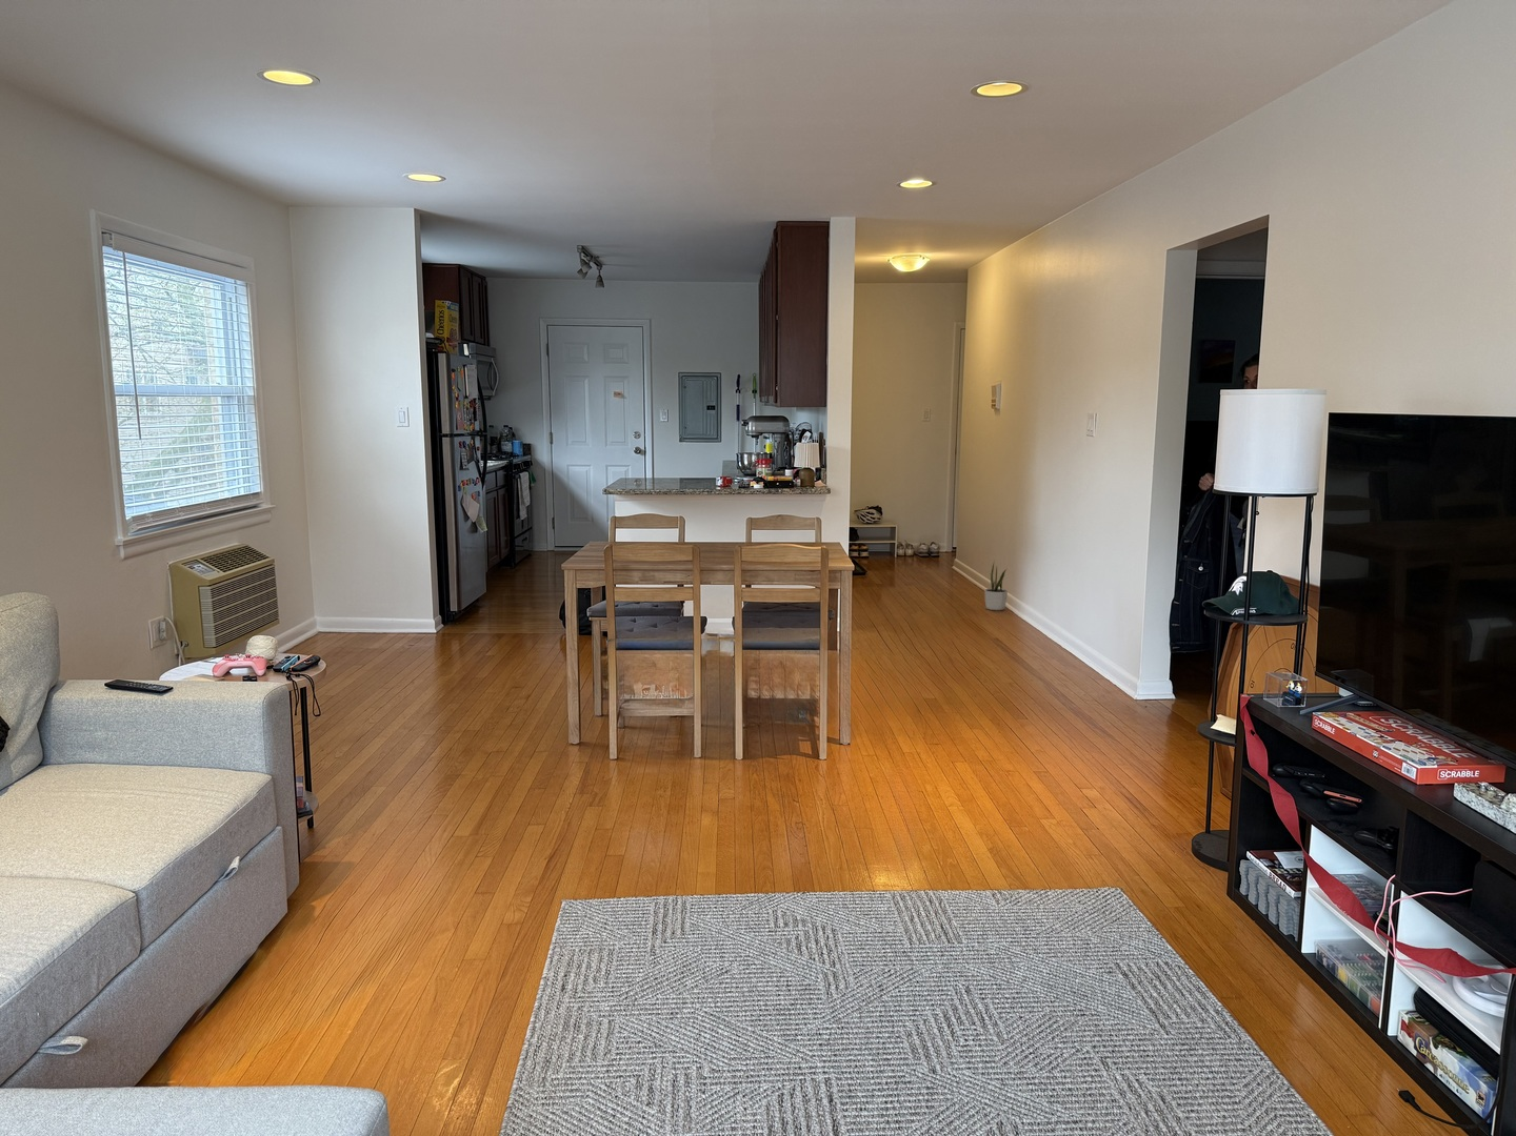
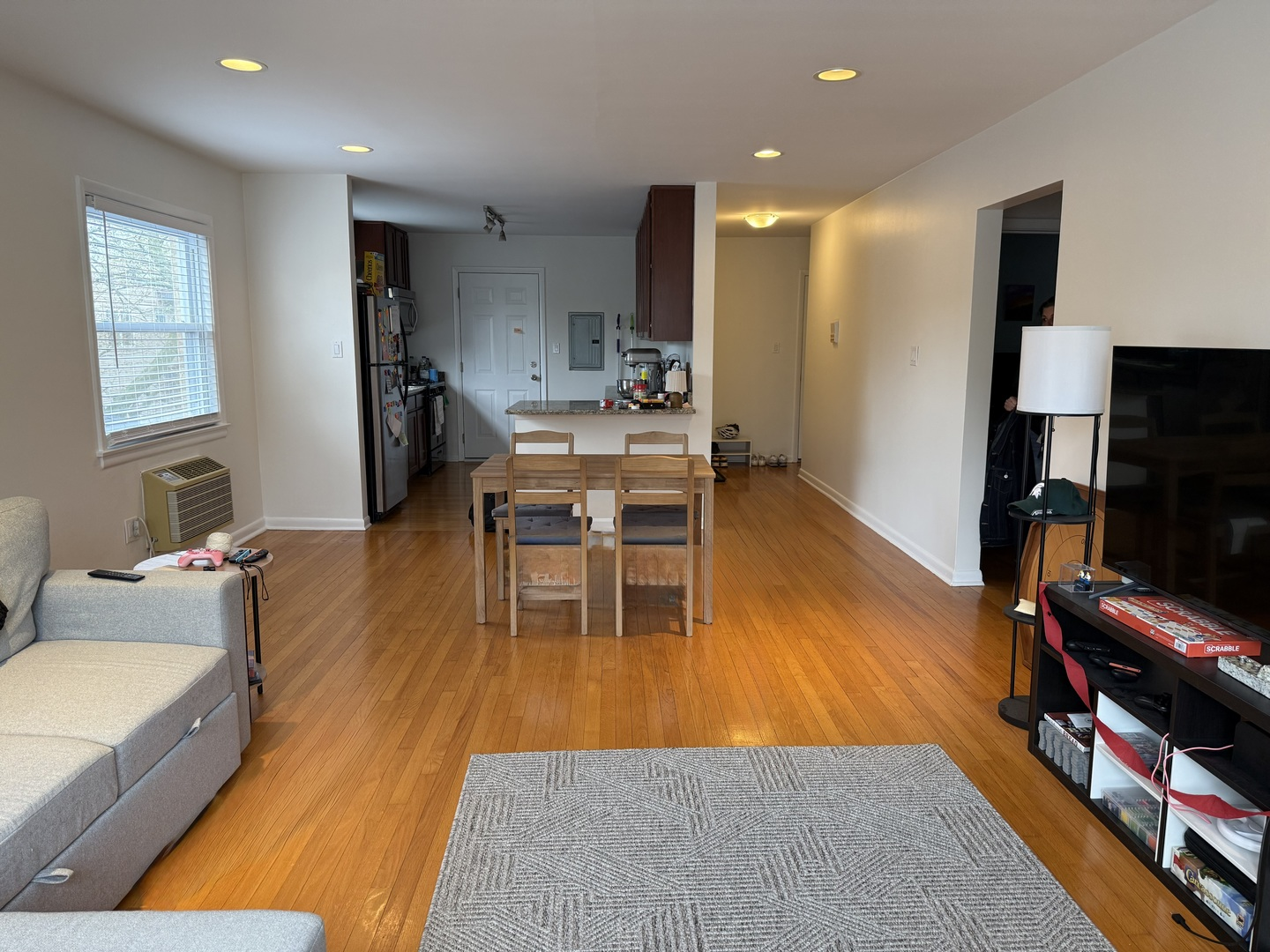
- potted plant [984,560,1009,611]
